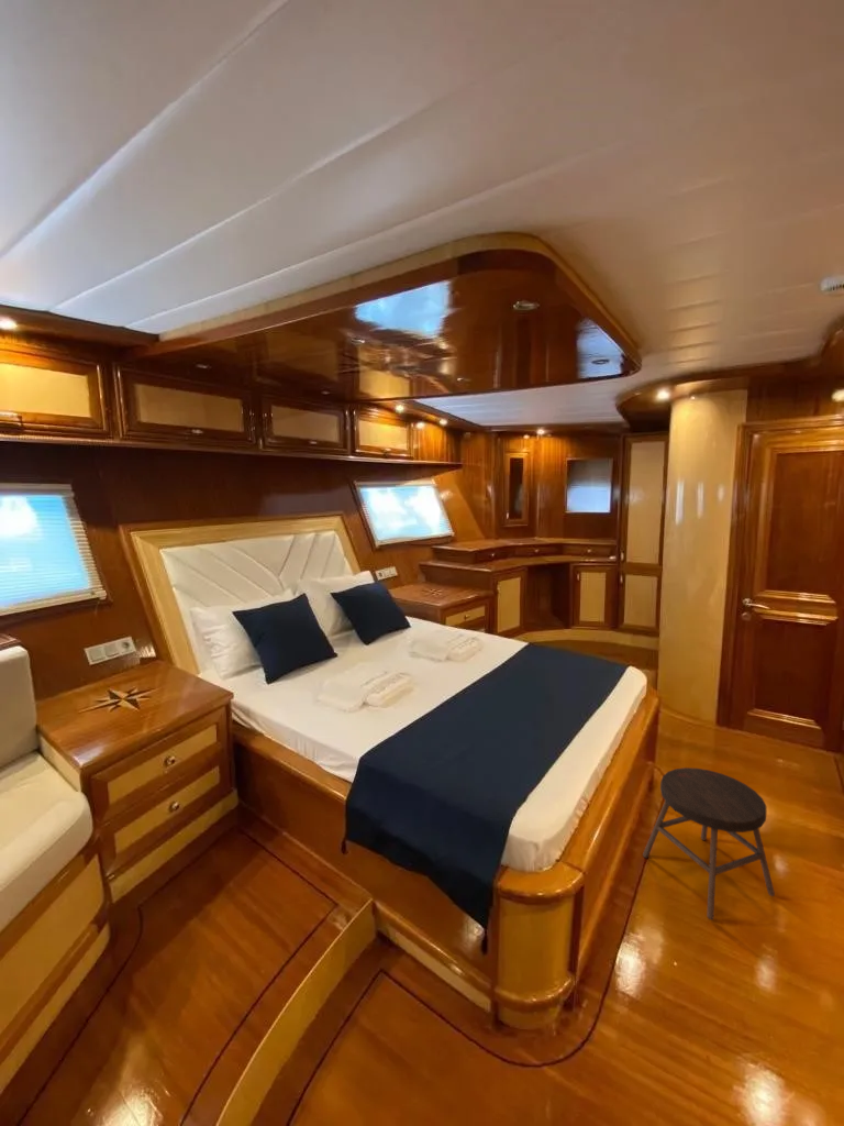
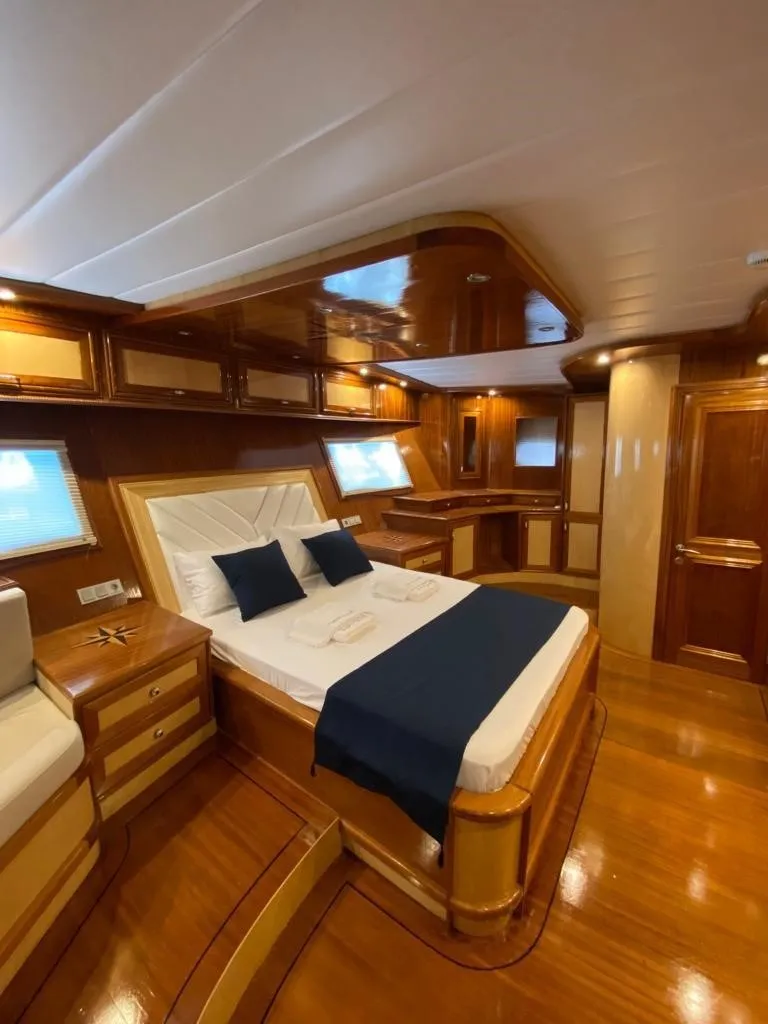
- stool [642,766,776,920]
